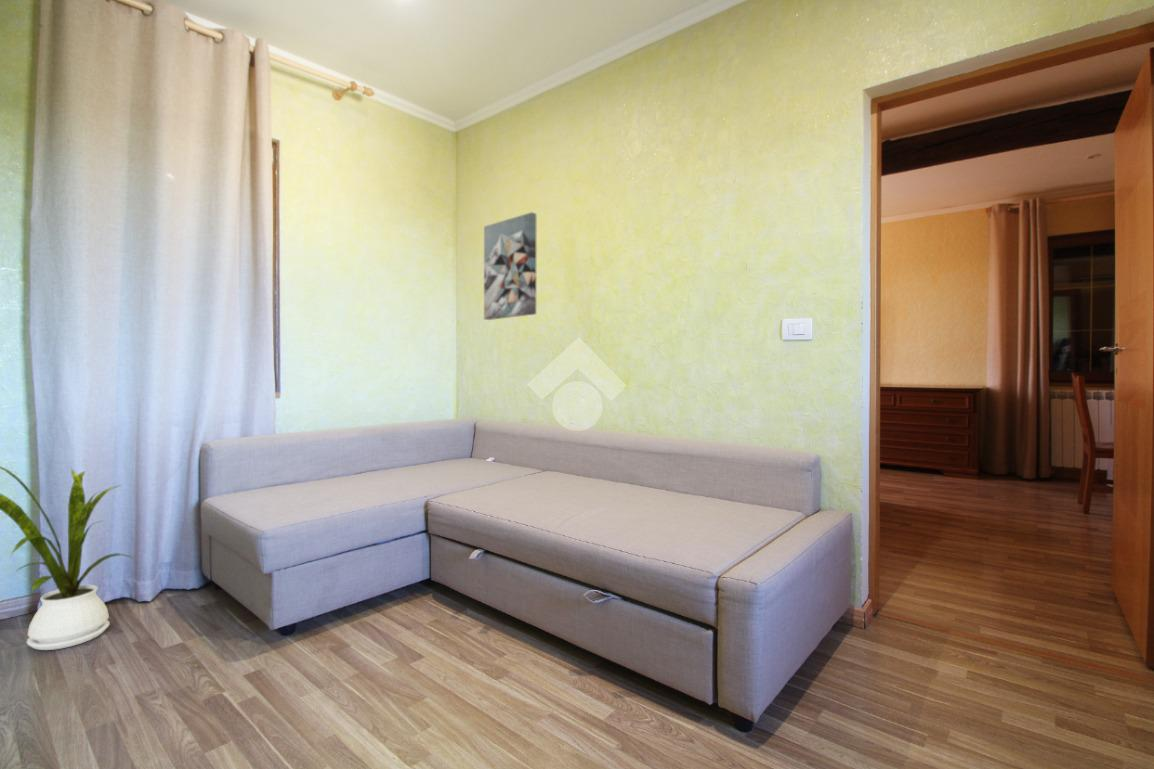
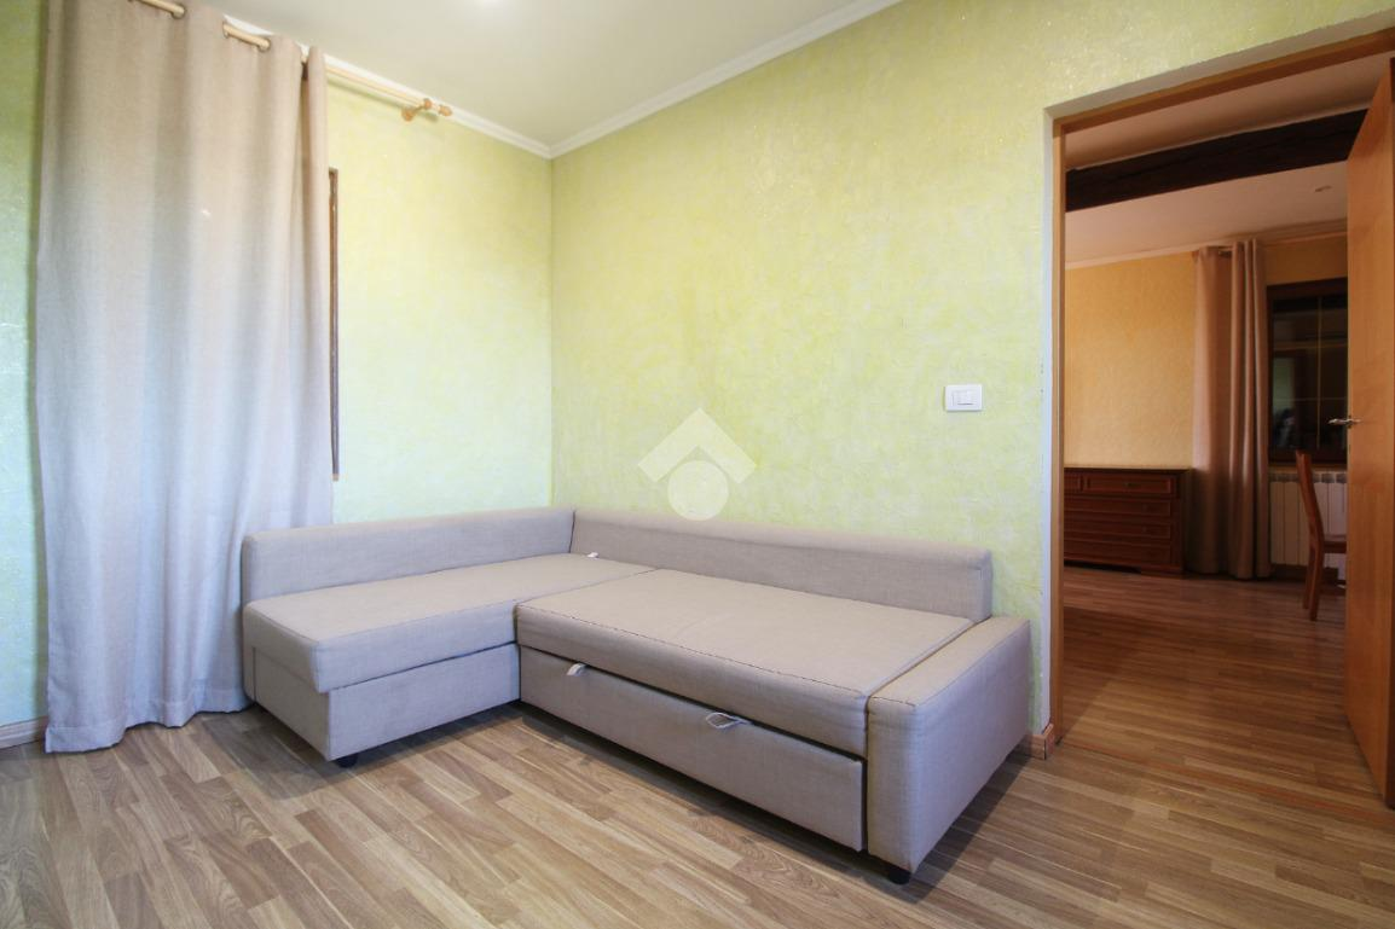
- house plant [0,465,135,651]
- wall art [483,211,537,321]
